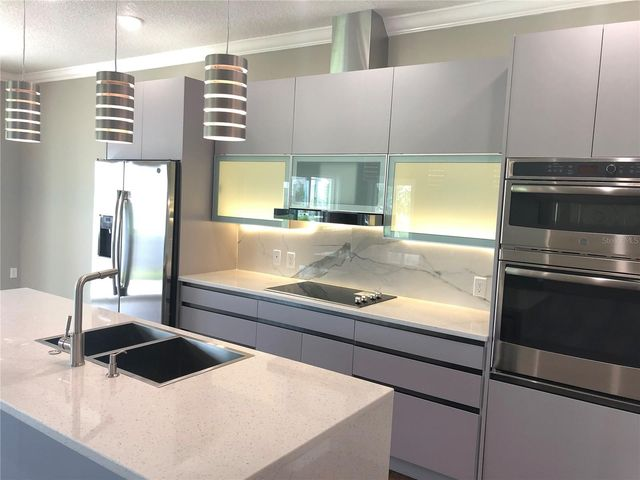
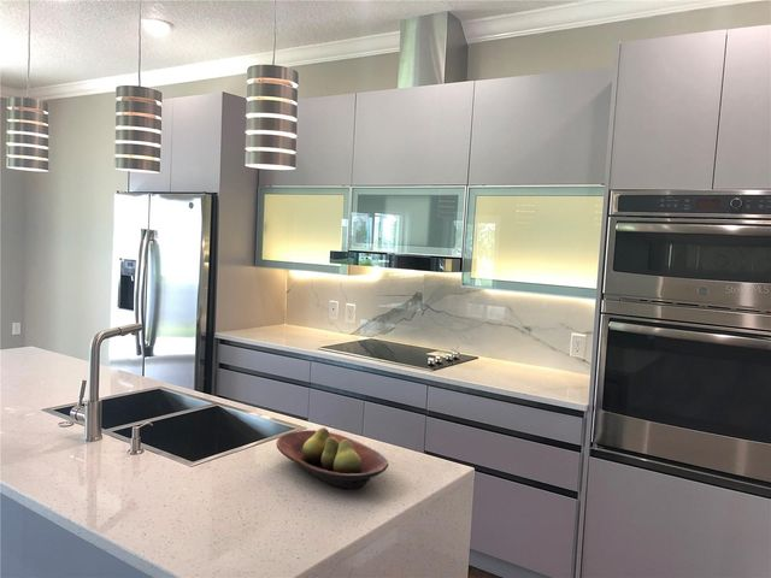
+ fruit bowl [275,426,389,490]
